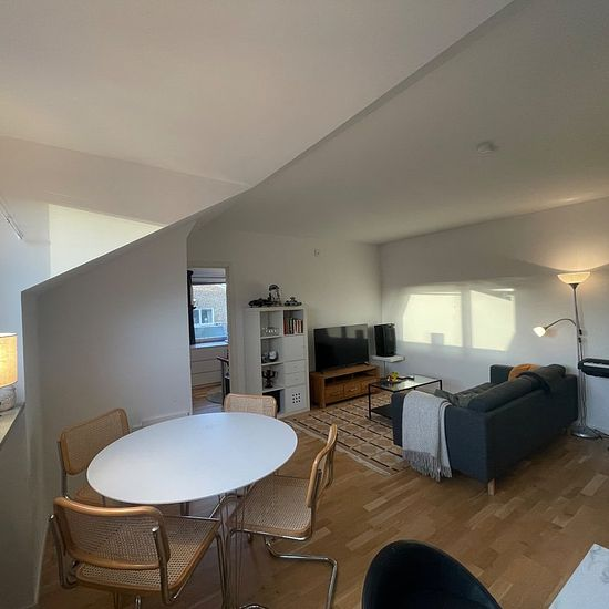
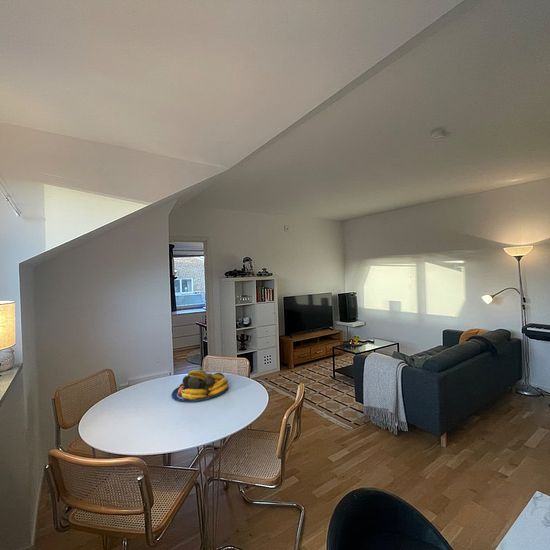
+ fruit bowl [171,369,229,403]
